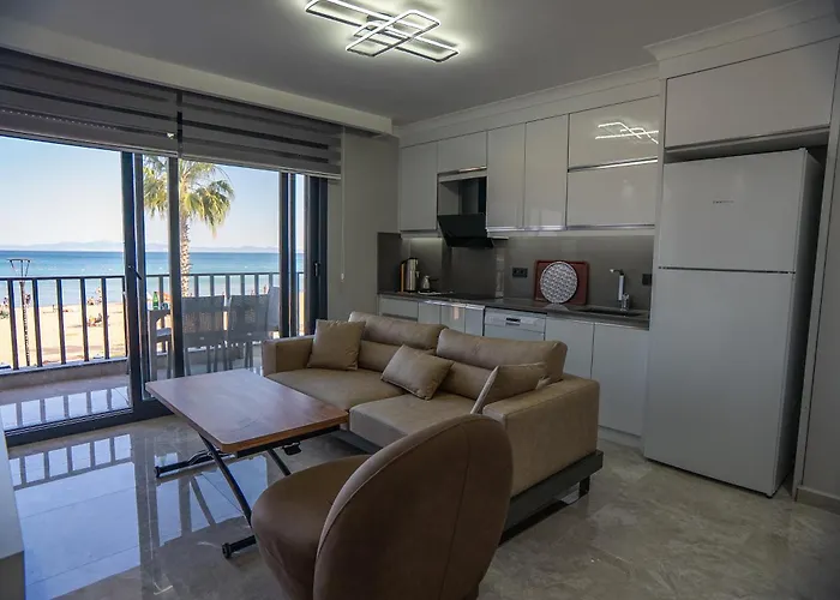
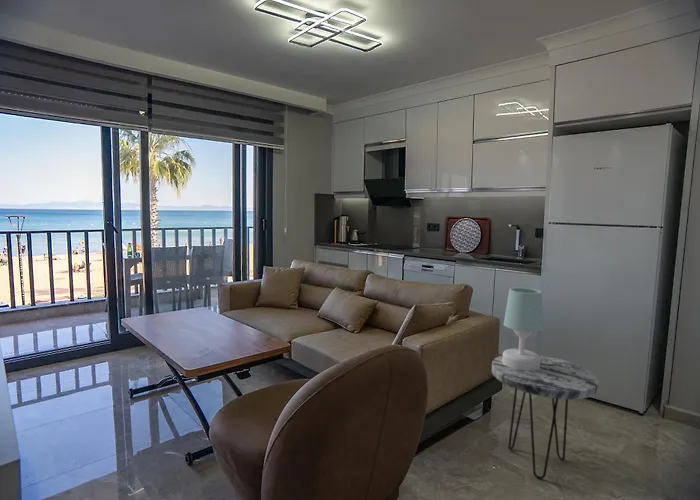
+ side table [491,354,600,480]
+ table lamp [502,287,544,371]
